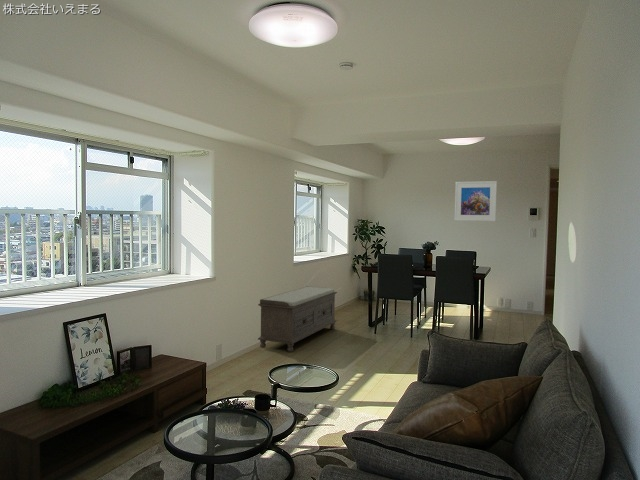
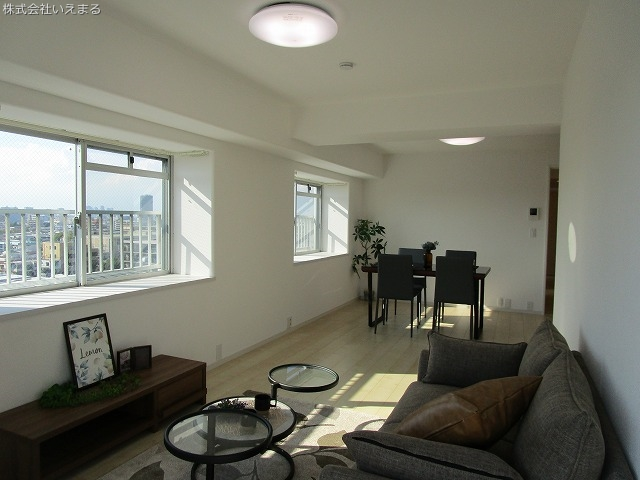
- bench [257,285,338,353]
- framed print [454,180,498,222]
